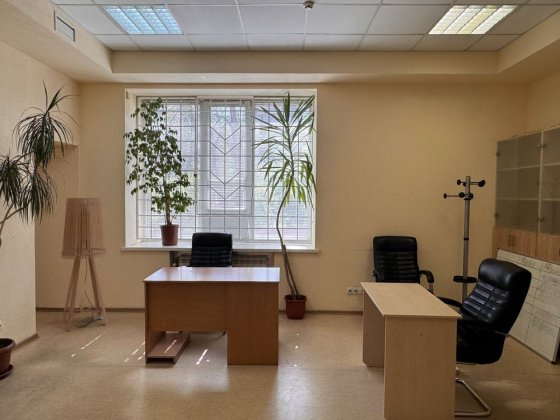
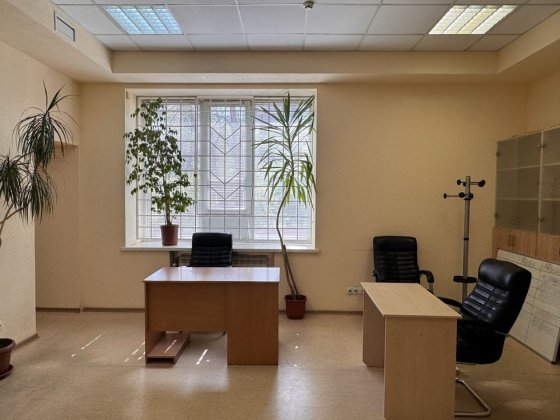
- floor lamp [60,197,109,333]
